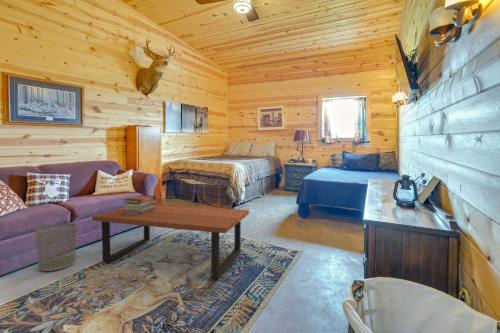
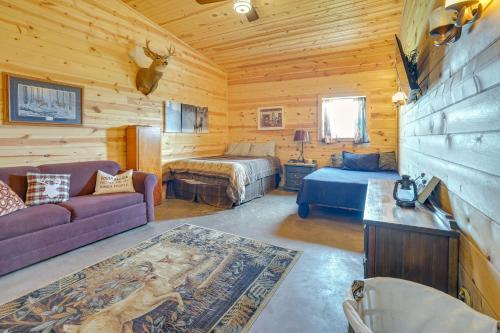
- book stack [122,194,158,215]
- coffee table [91,203,250,280]
- waste bin [34,222,77,272]
